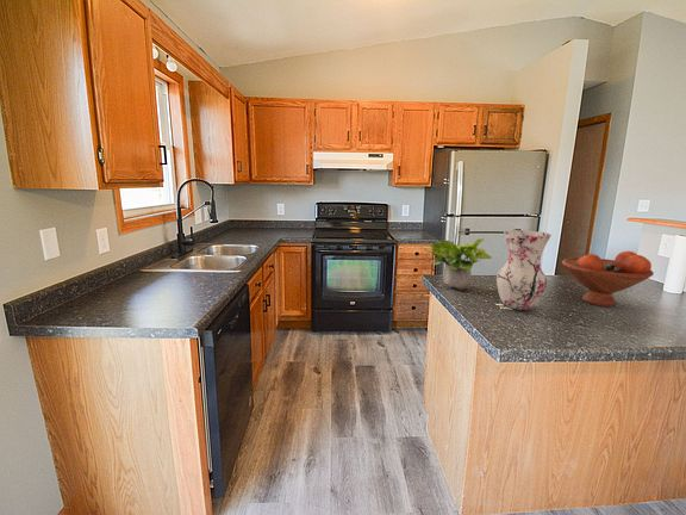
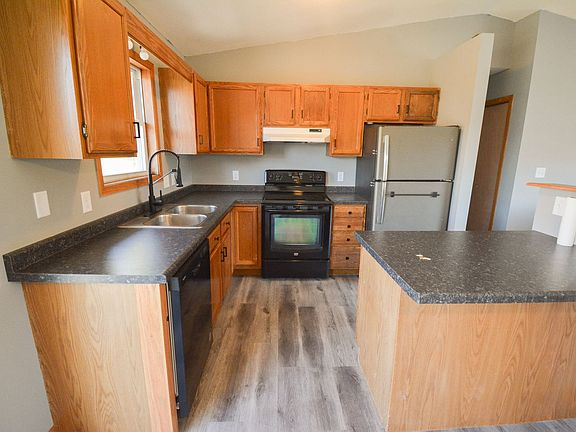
- vase [495,229,553,311]
- potted plant [424,237,493,291]
- fruit bowl [561,250,655,308]
